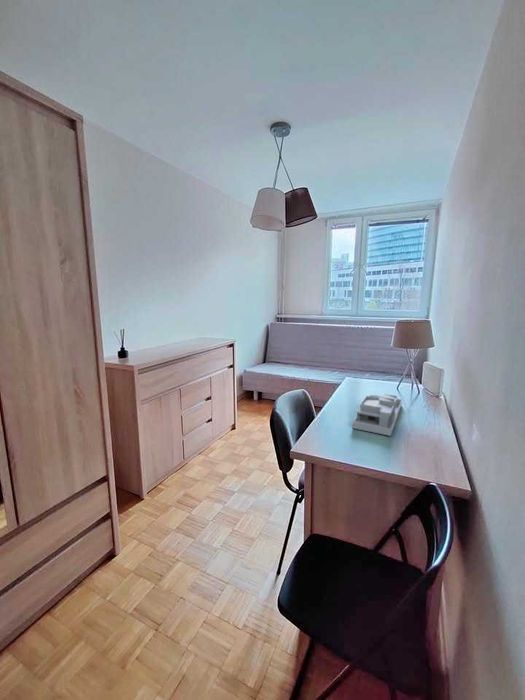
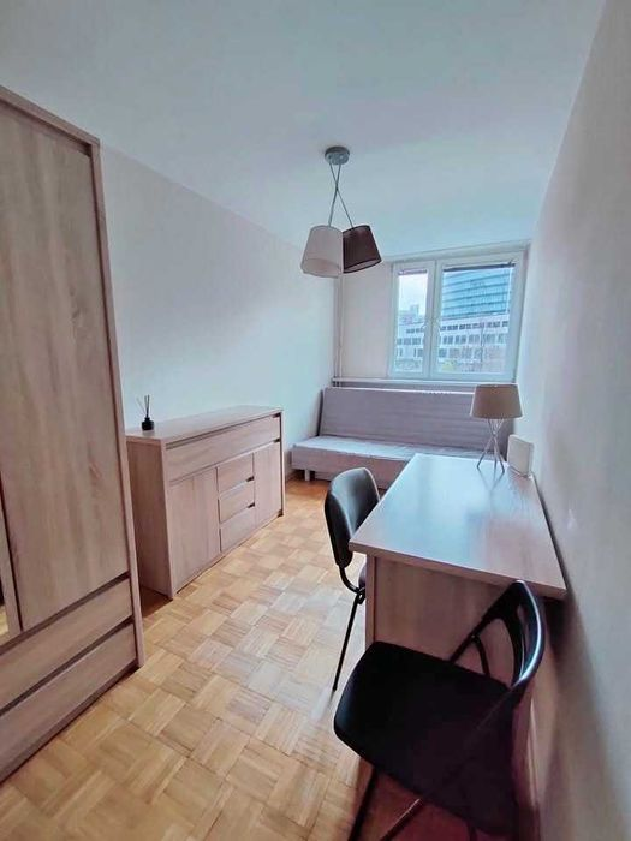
- desk organizer [352,393,403,437]
